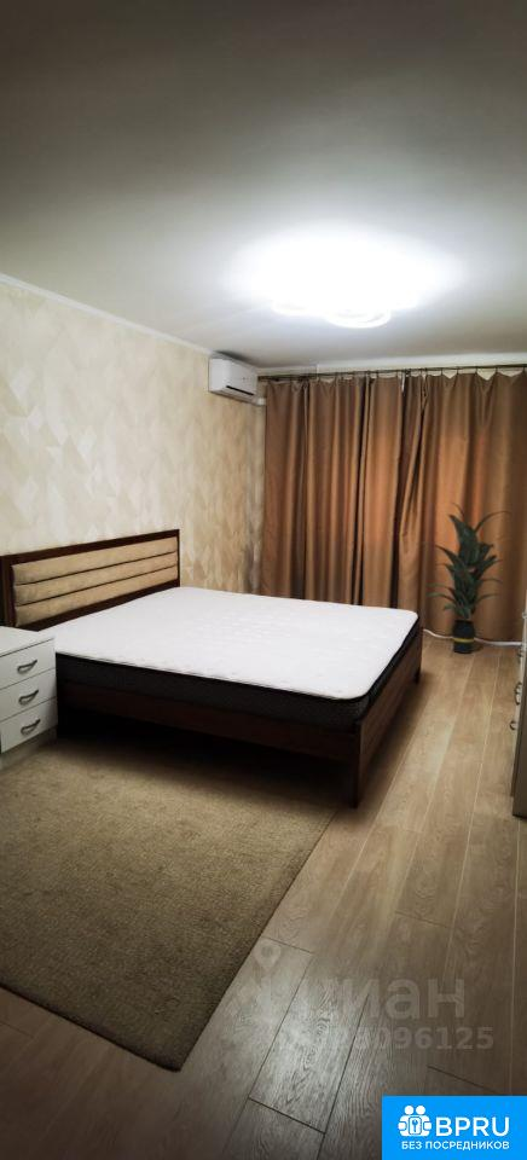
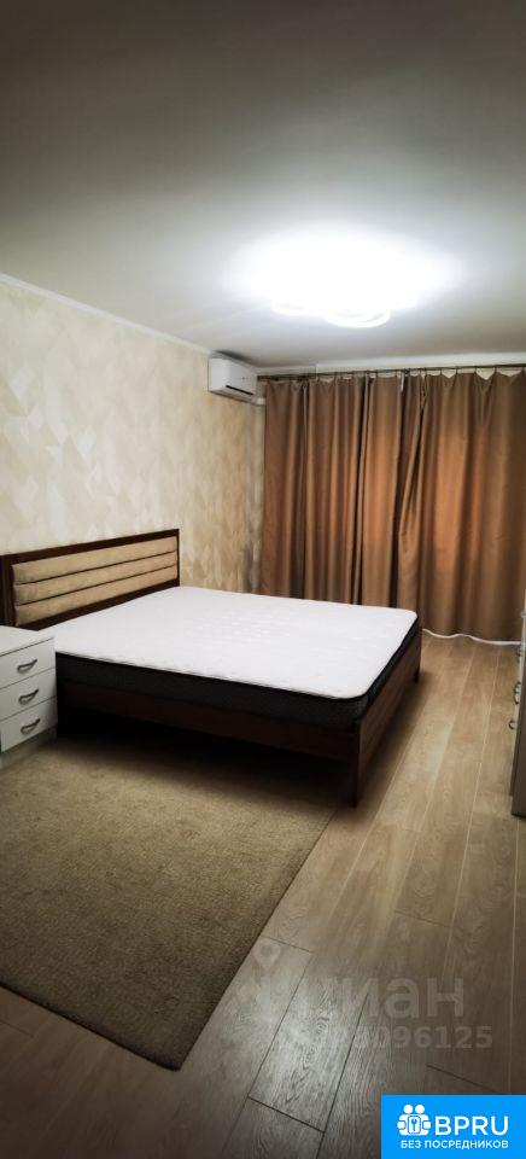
- indoor plant [413,501,514,655]
